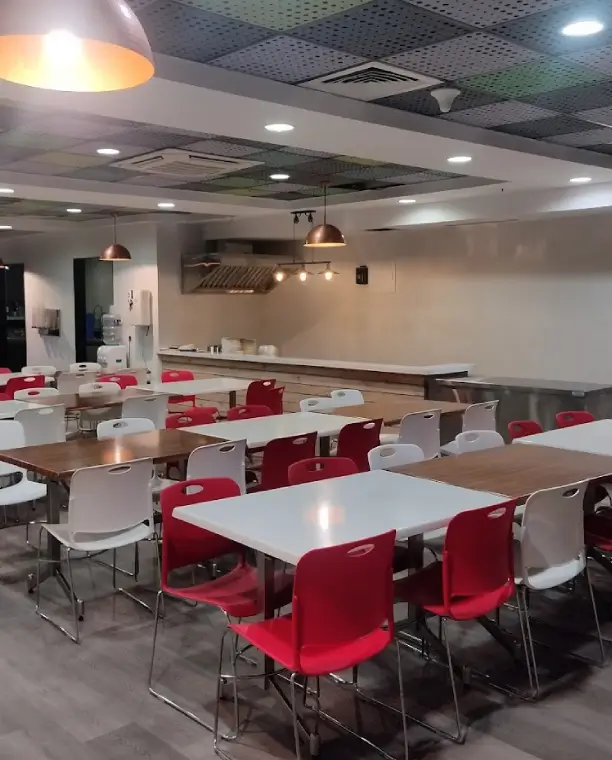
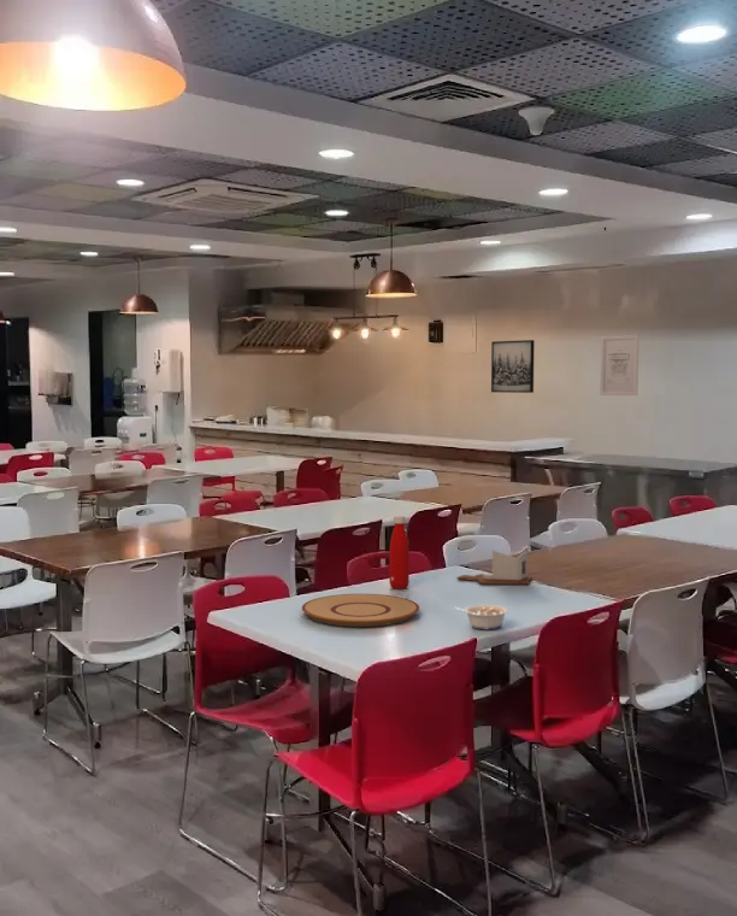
+ wall art [490,339,536,394]
+ plate [301,593,420,628]
+ legume [454,604,509,630]
+ wall art [599,334,639,397]
+ bottle [388,515,411,591]
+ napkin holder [455,548,533,586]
